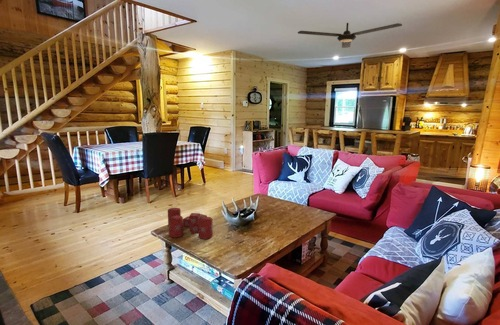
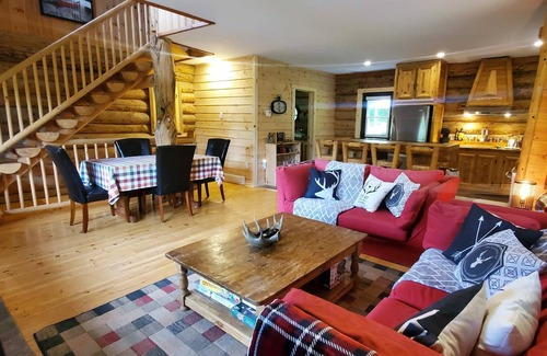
- candle [167,207,214,240]
- ceiling fan [297,22,403,49]
